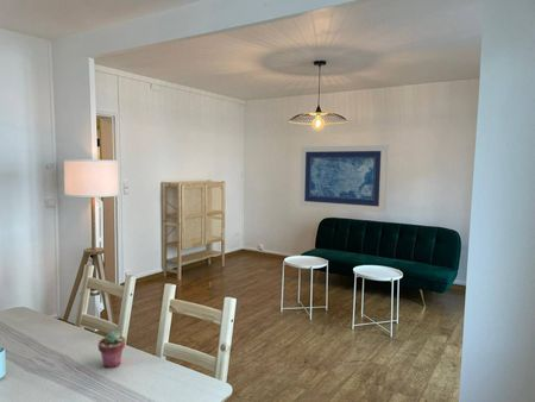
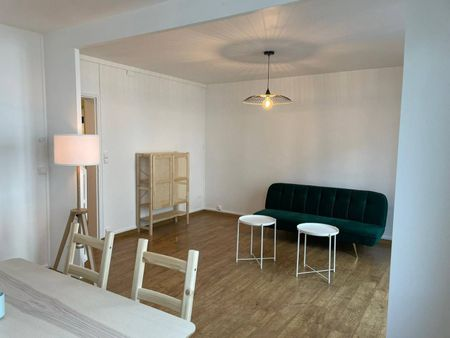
- wall art [298,144,389,213]
- potted succulent [97,329,126,369]
